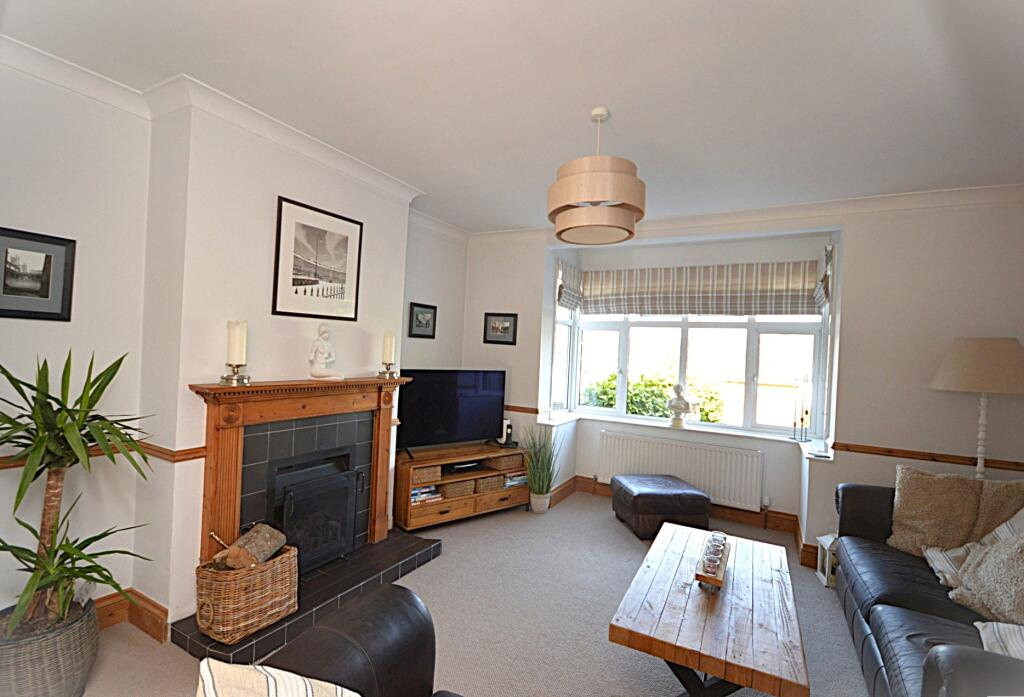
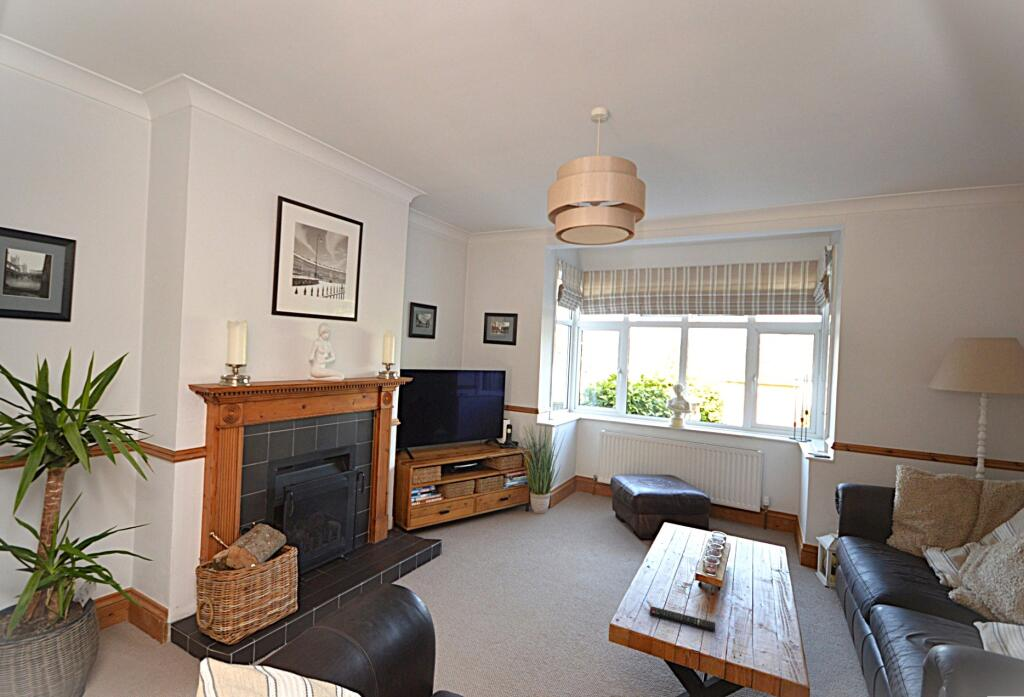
+ remote control [649,606,716,632]
